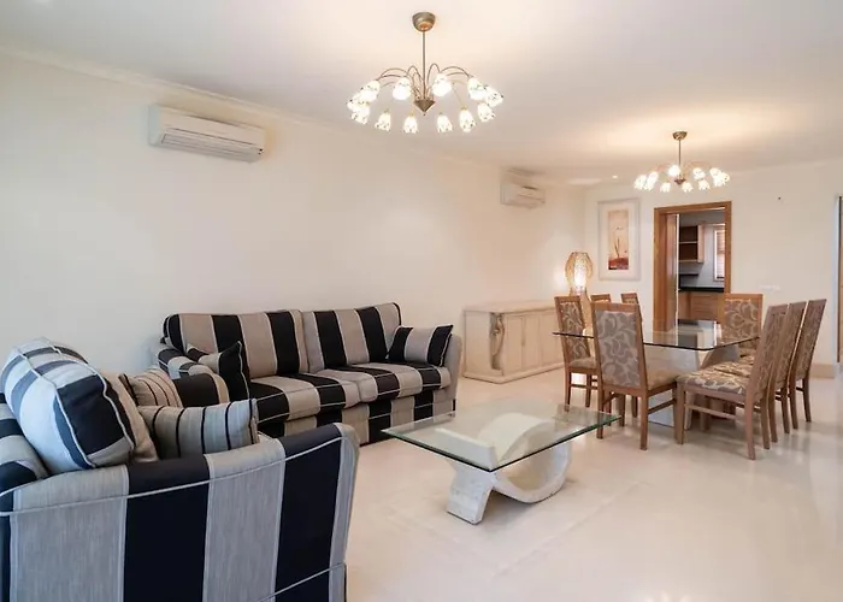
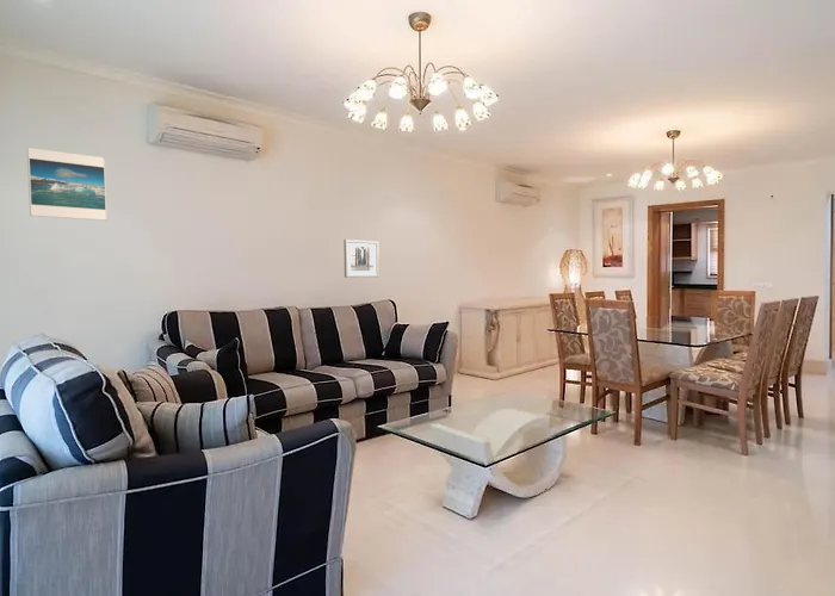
+ wall art [342,238,381,279]
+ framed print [26,147,107,222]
